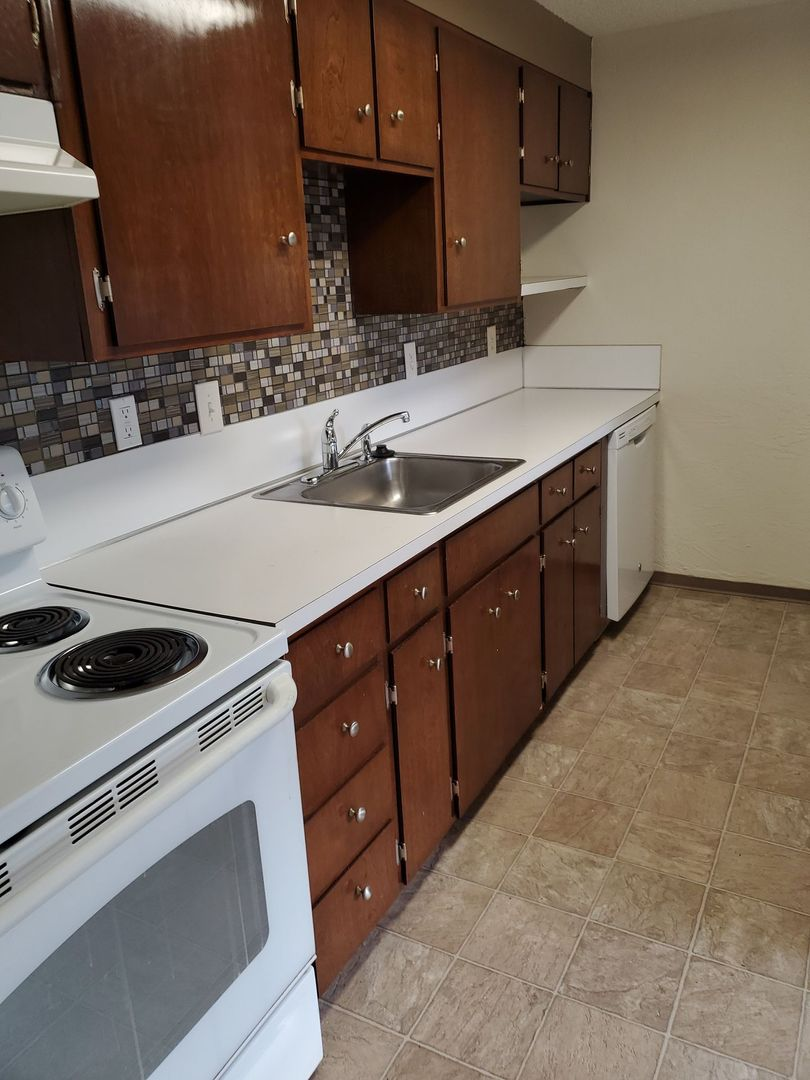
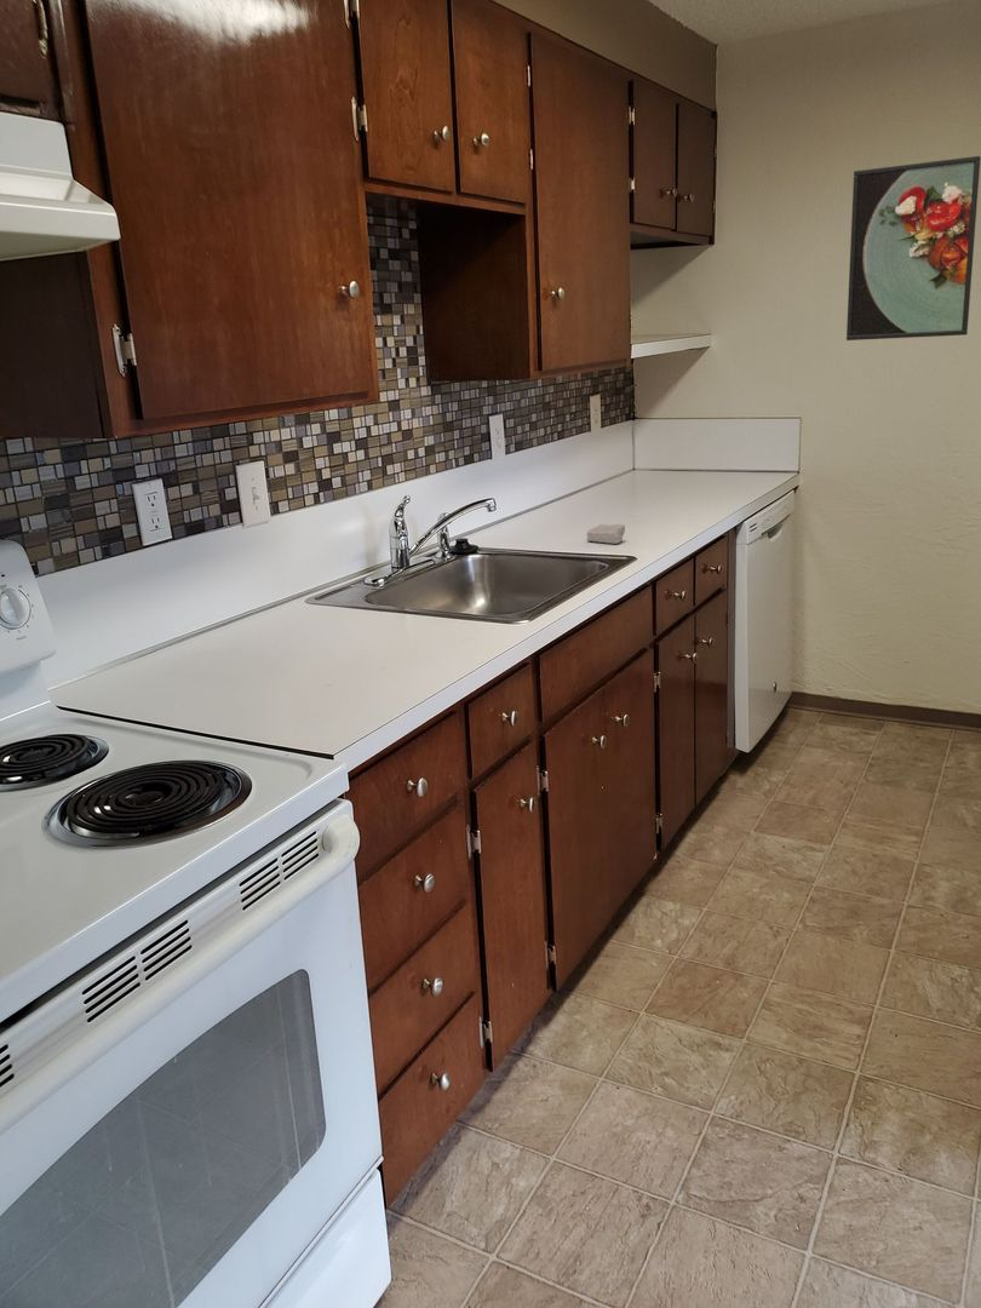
+ soap bar [586,523,626,545]
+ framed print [845,155,981,342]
